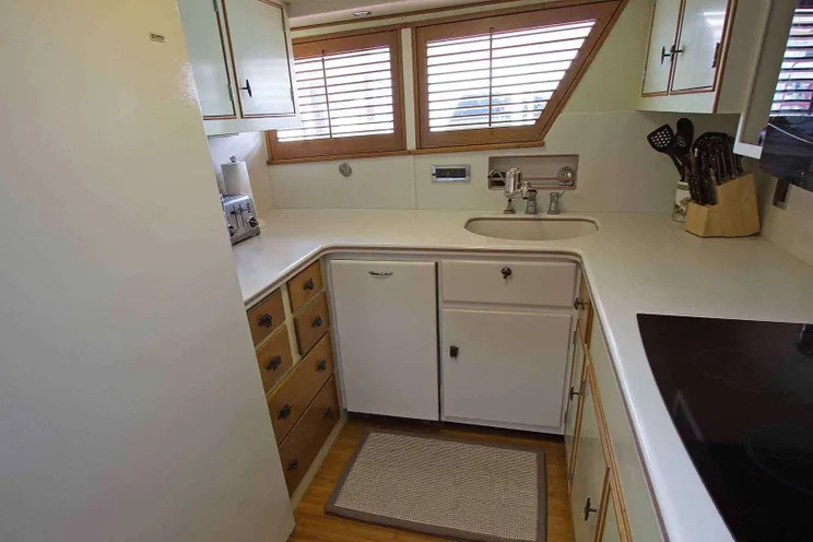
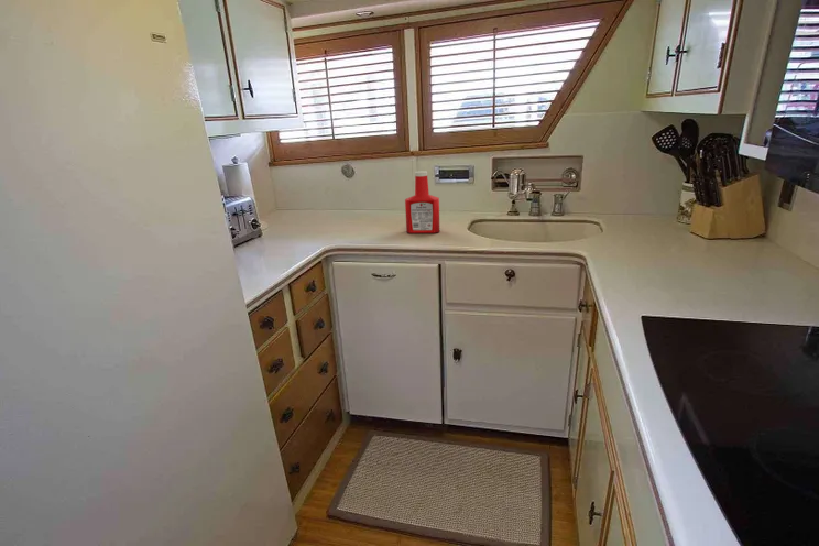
+ soap bottle [404,170,440,234]
